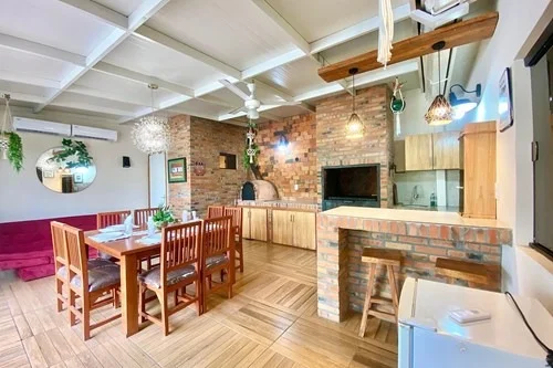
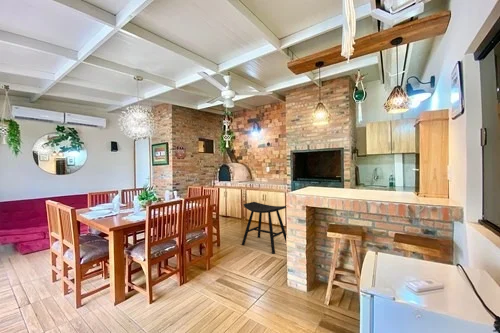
+ stool [241,201,287,254]
